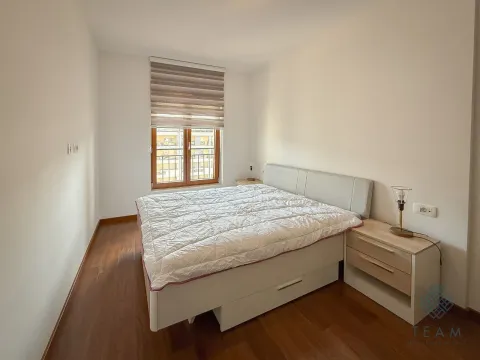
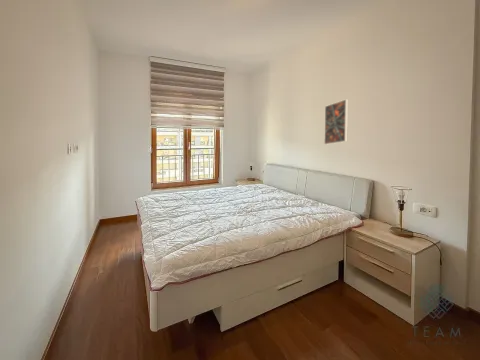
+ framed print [323,98,349,146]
